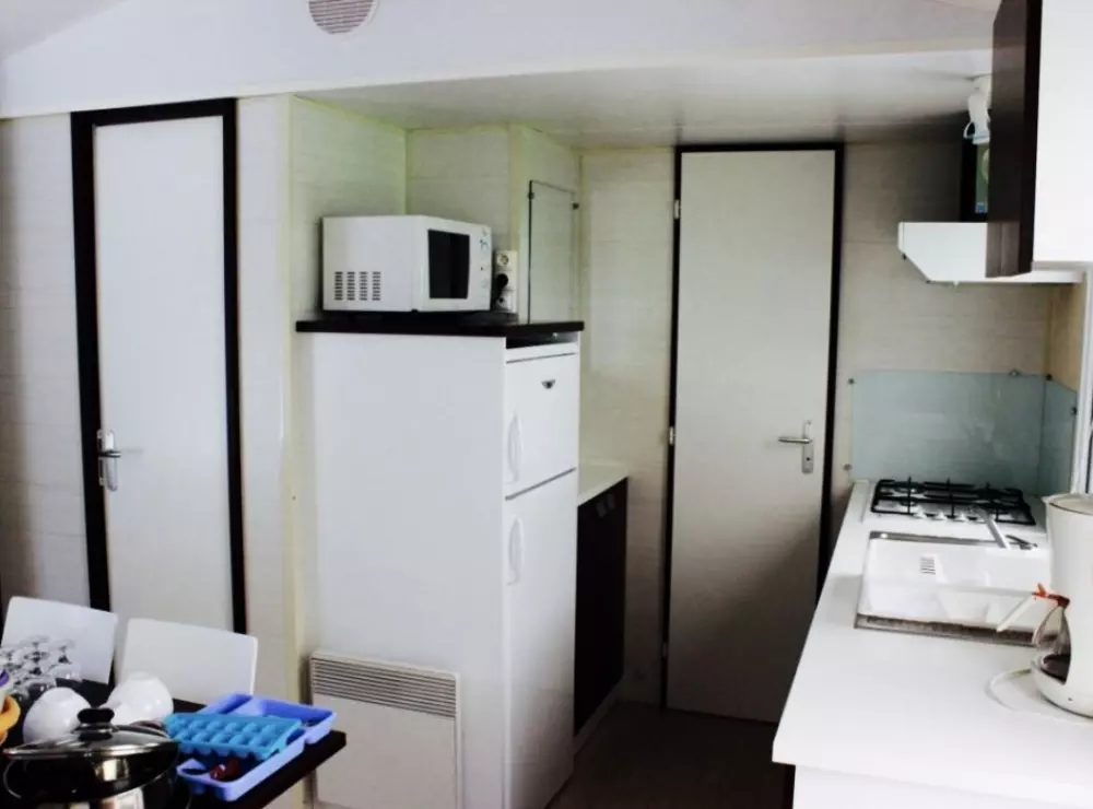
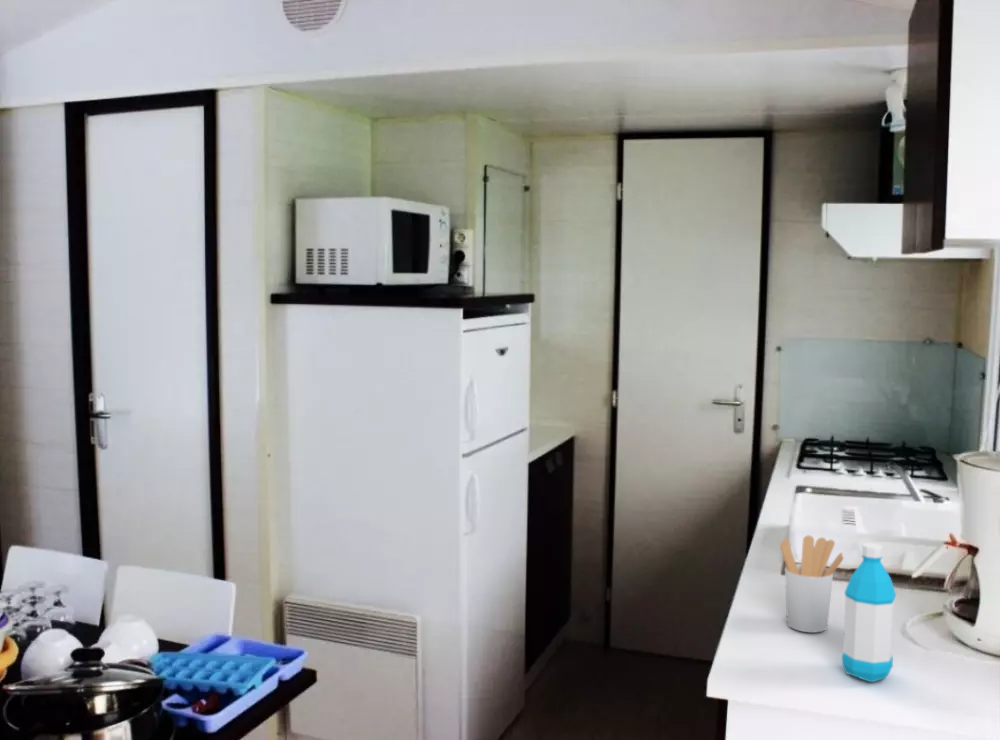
+ utensil holder [779,534,845,633]
+ water bottle [841,542,897,683]
